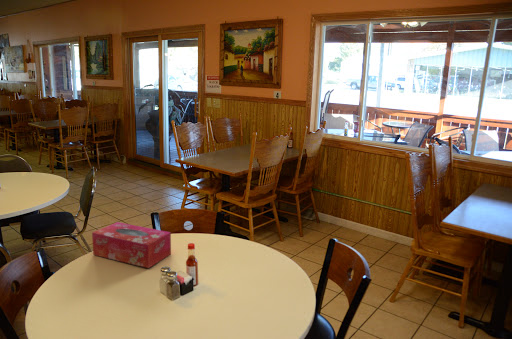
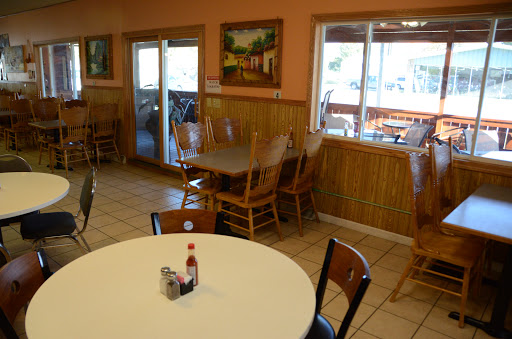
- tissue box [91,221,172,269]
